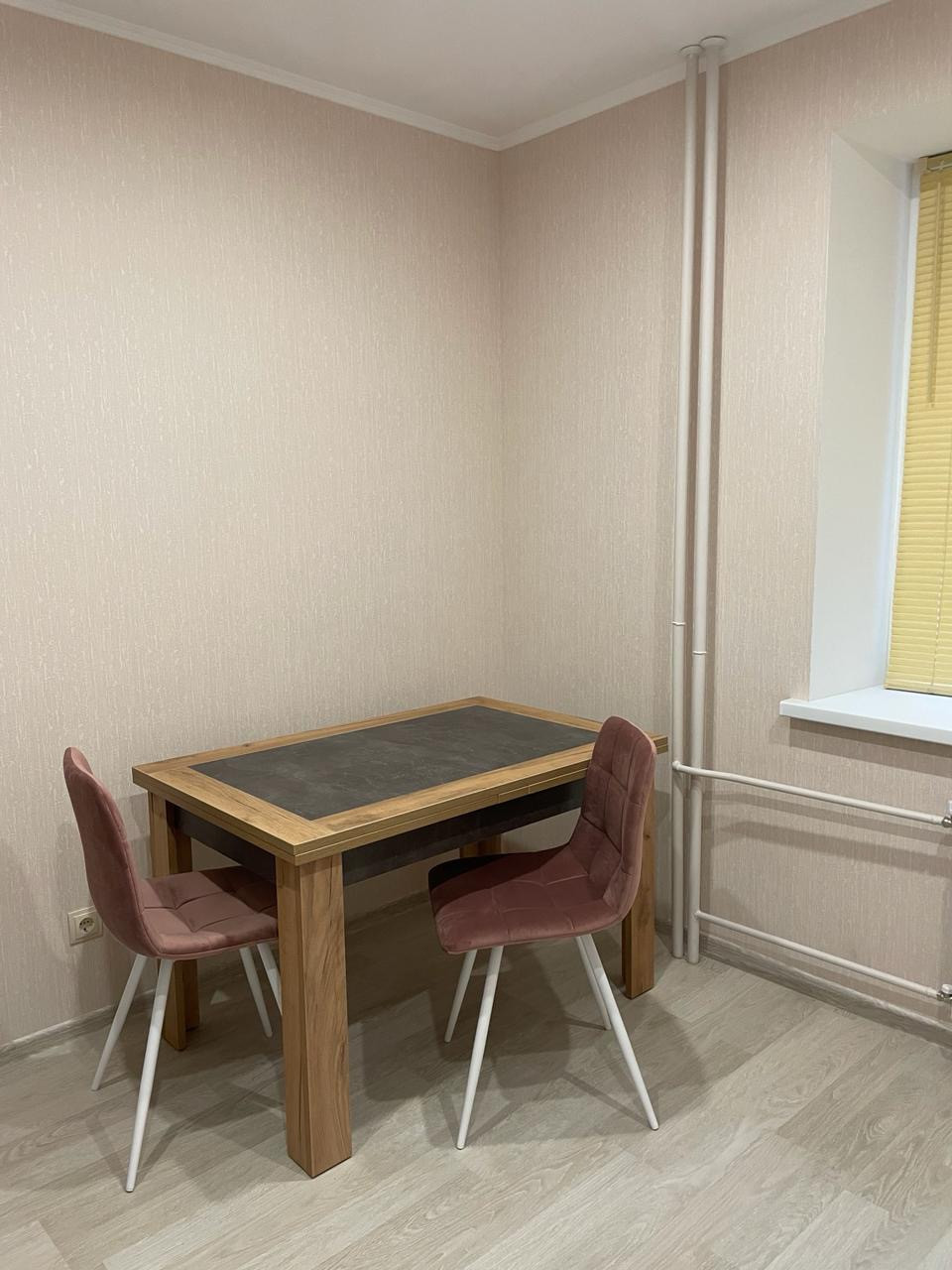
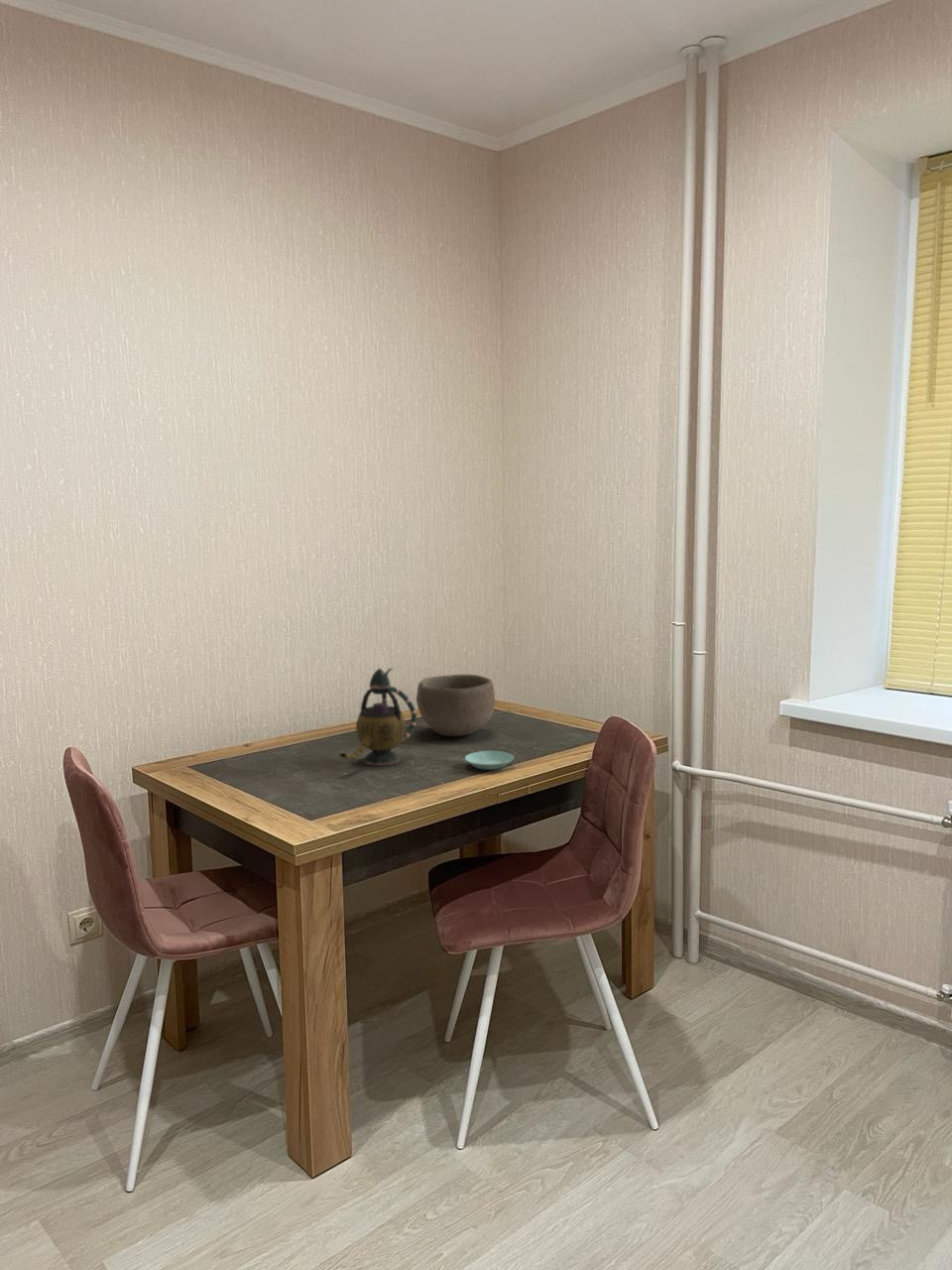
+ saucer [464,750,515,771]
+ bowl [416,674,496,737]
+ teapot [338,667,417,767]
